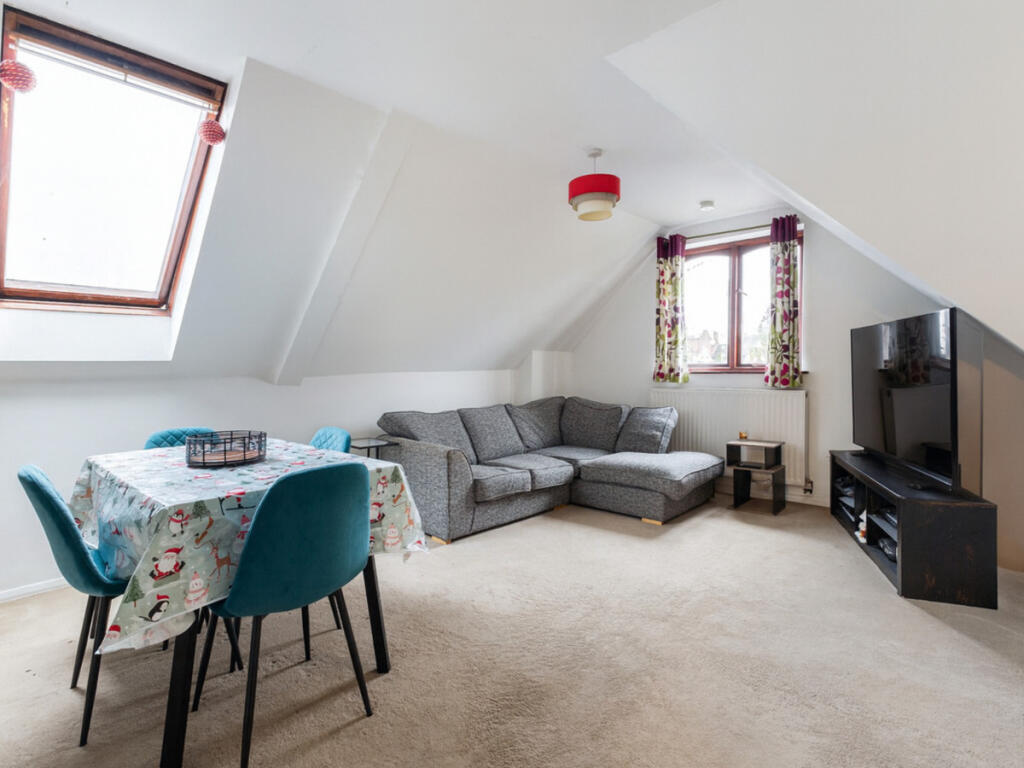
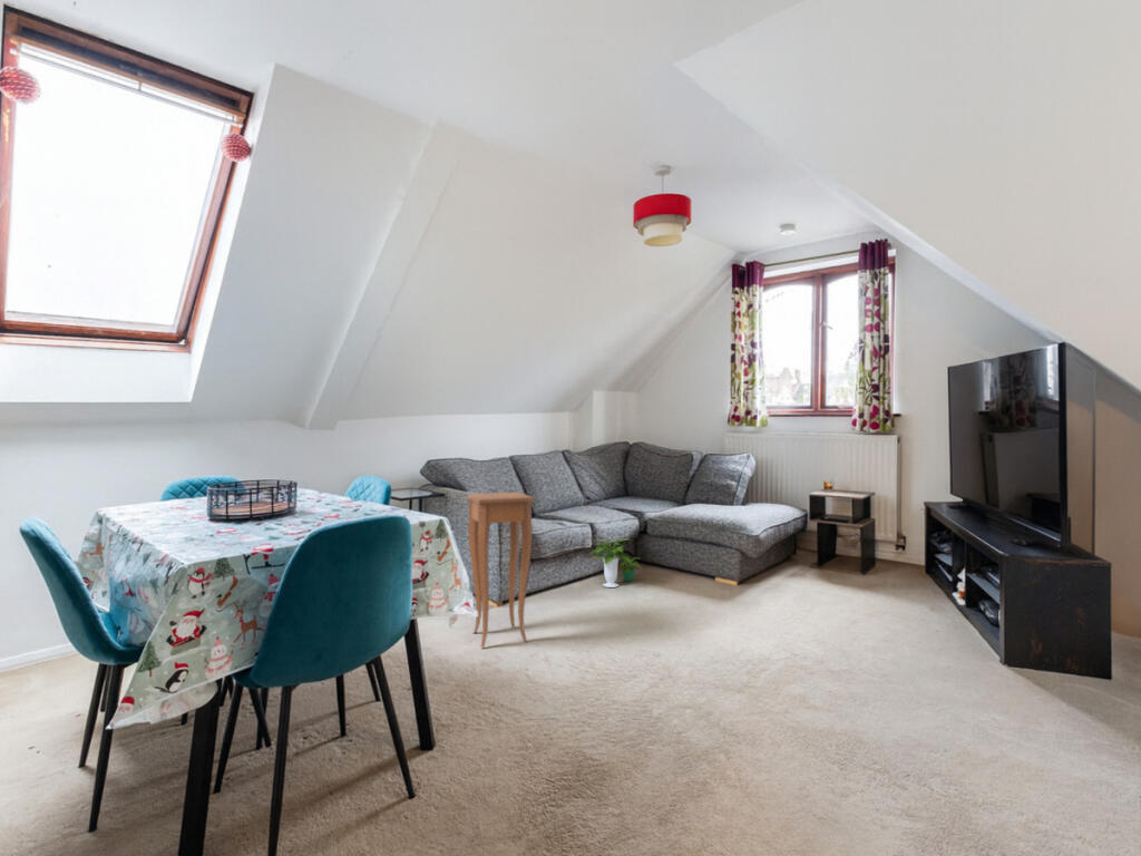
+ potted plant [587,536,643,588]
+ side table [466,490,536,649]
